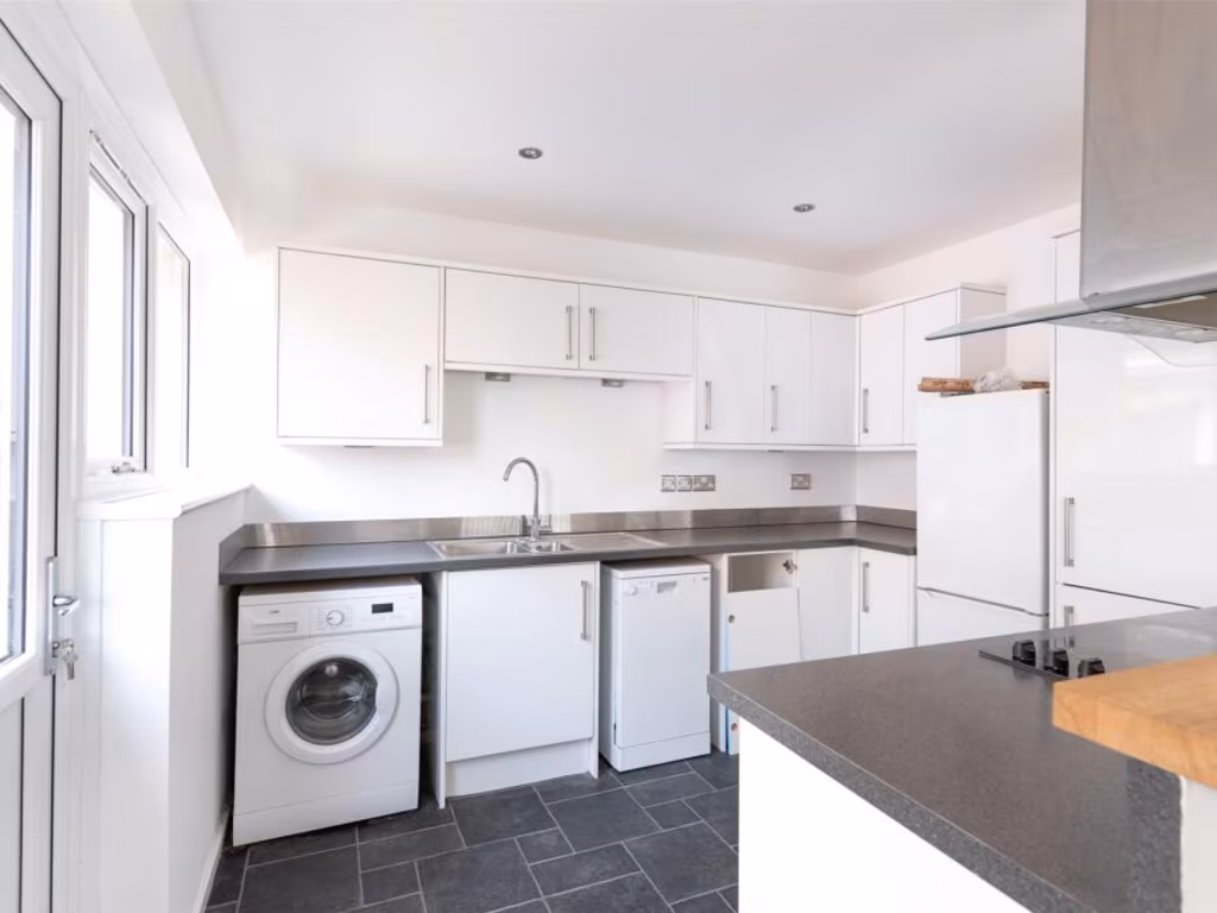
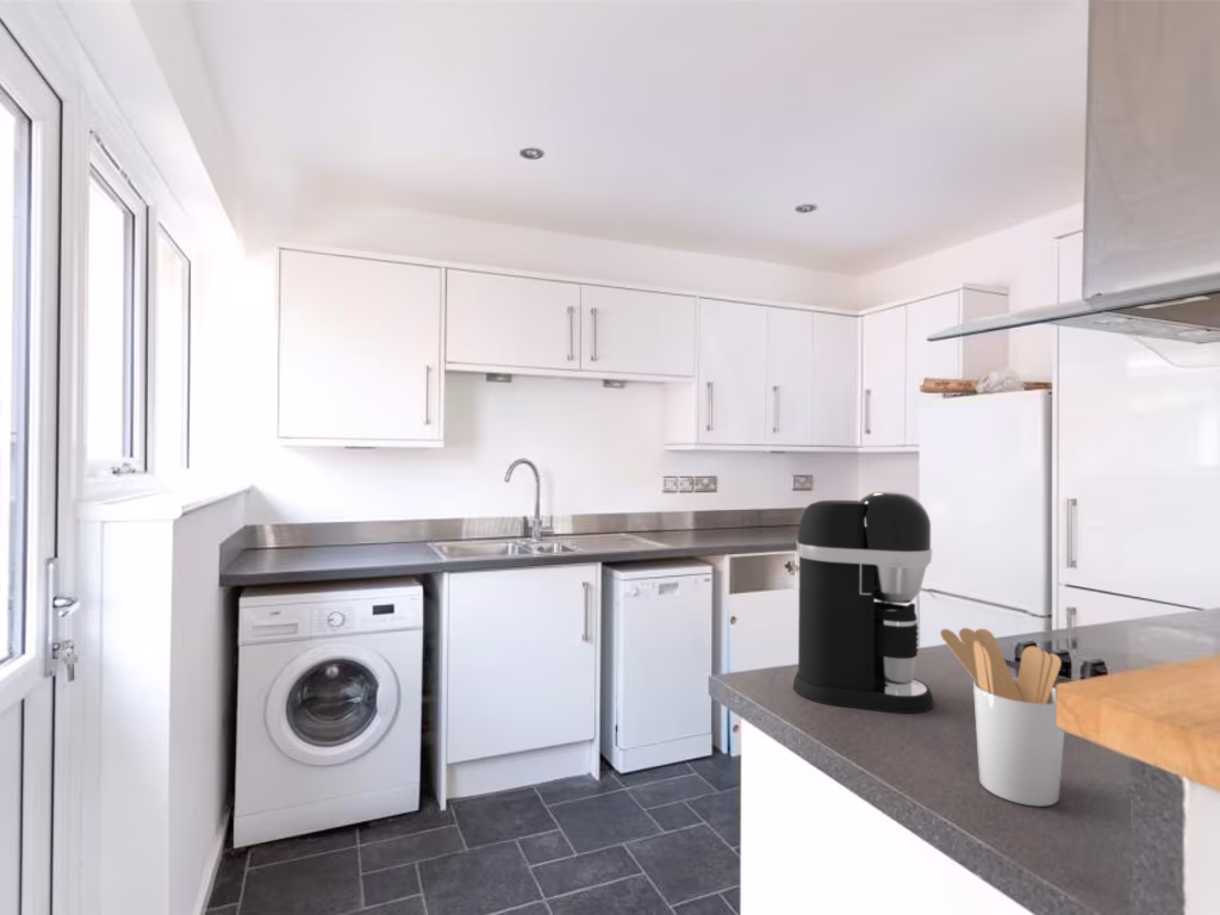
+ coffee maker [792,491,934,715]
+ utensil holder [939,627,1066,808]
